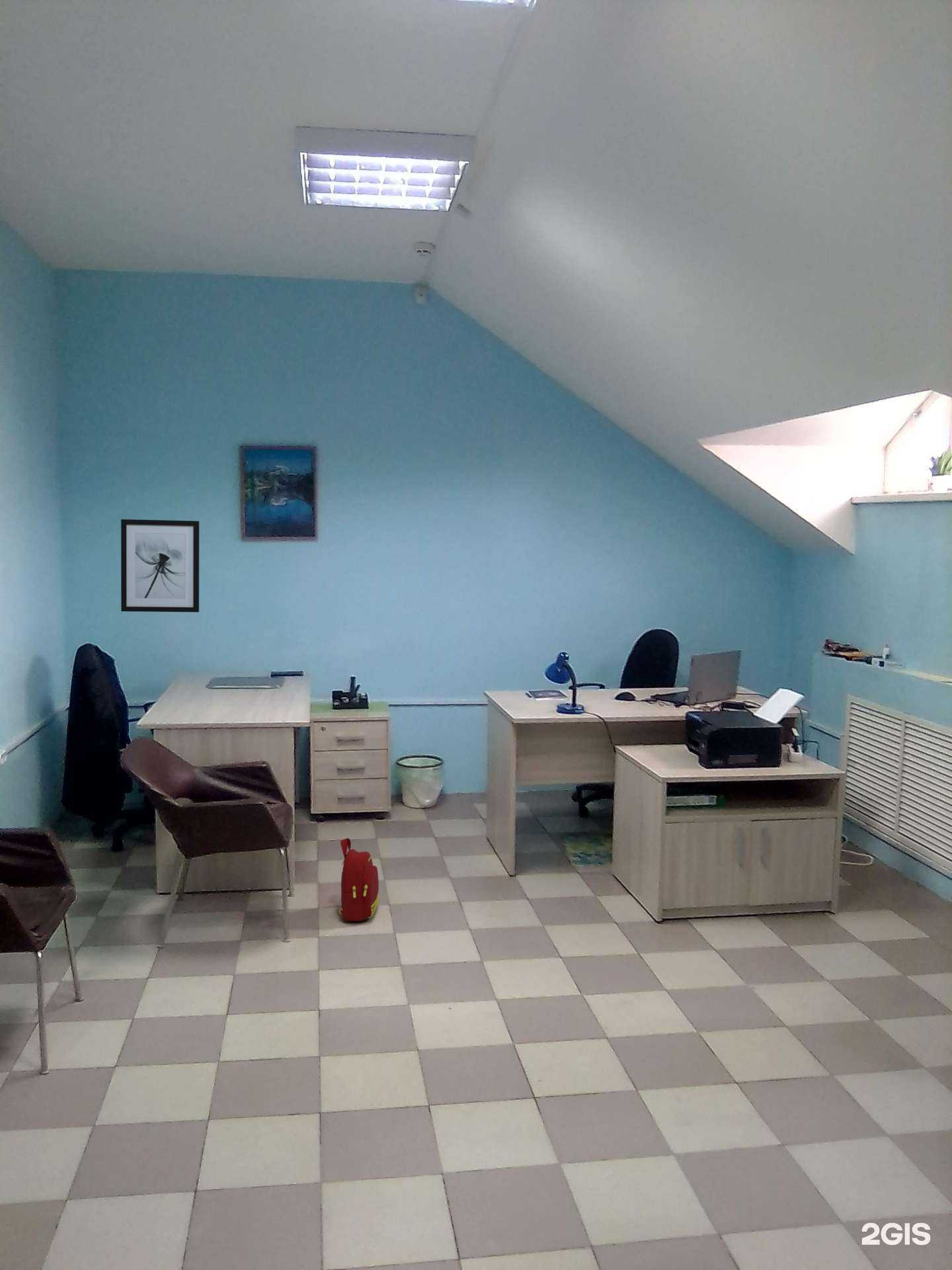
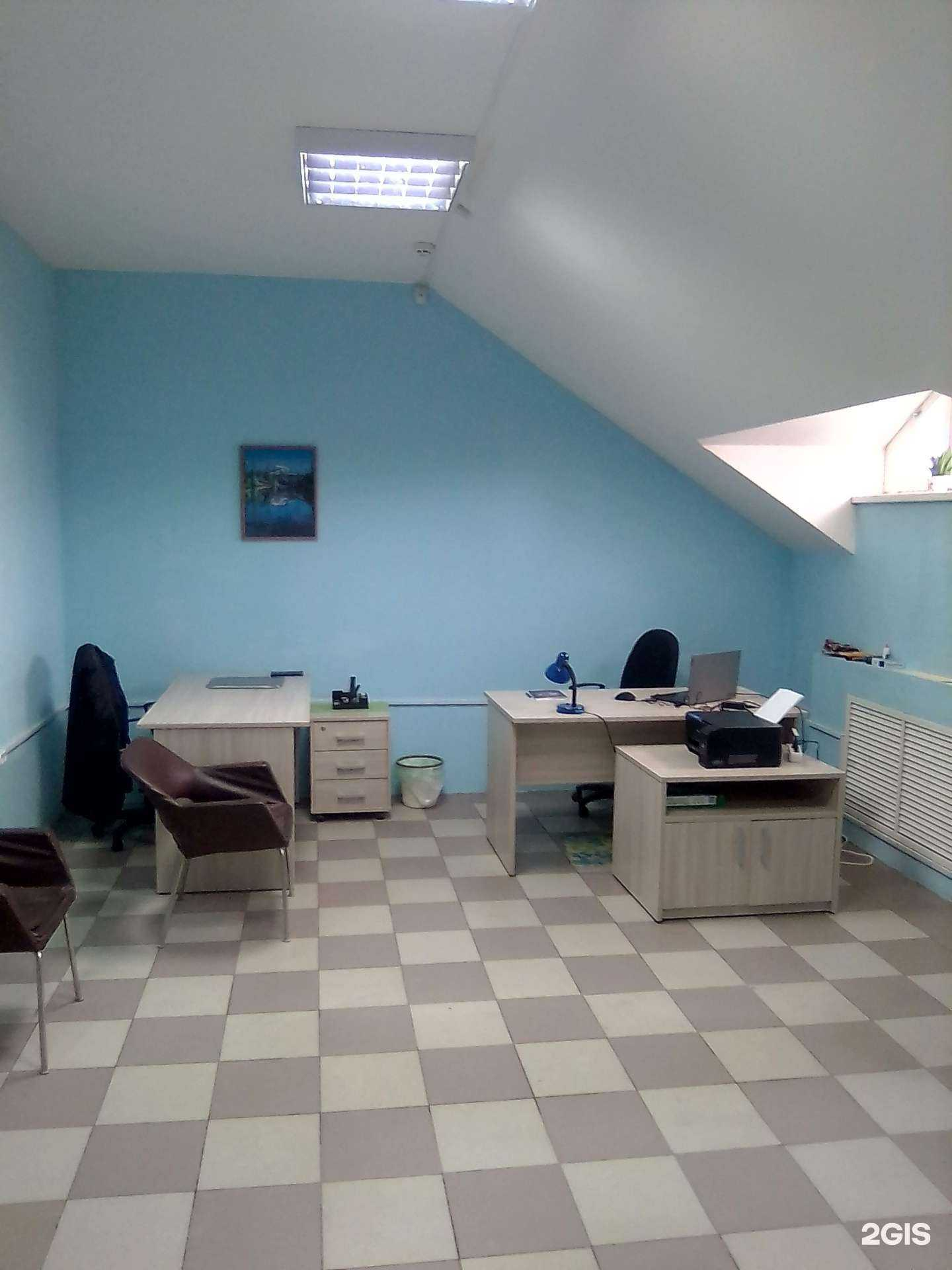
- backpack [338,837,379,921]
- wall art [120,519,200,613]
